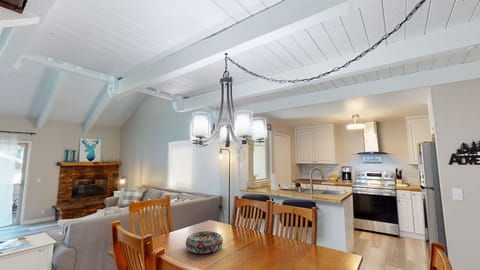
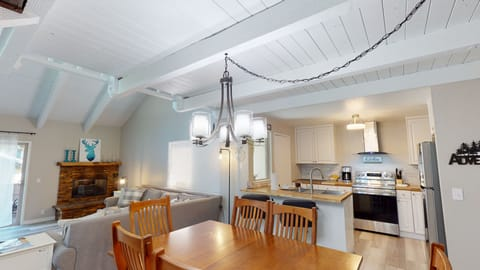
- decorative bowl [185,230,224,254]
